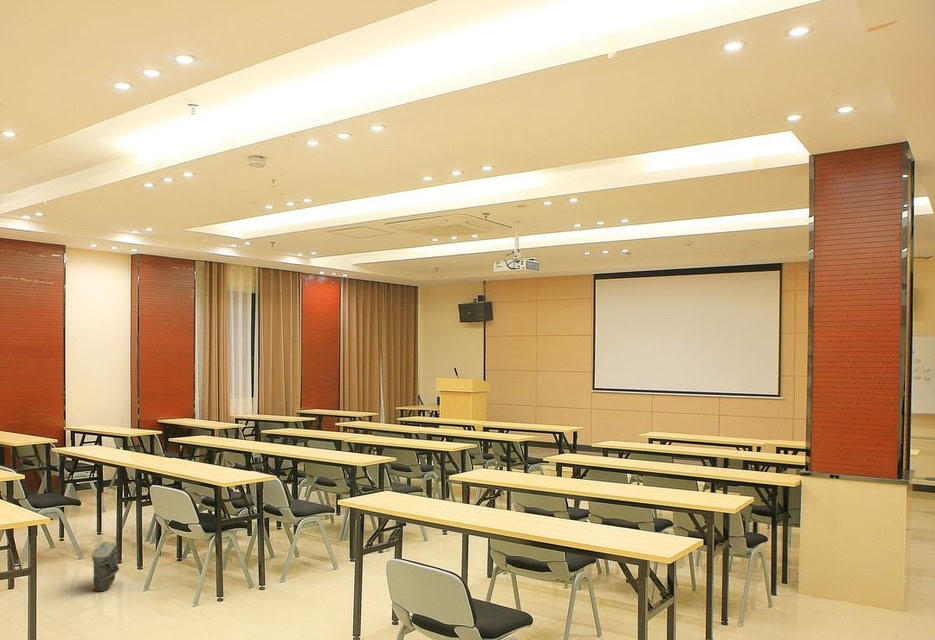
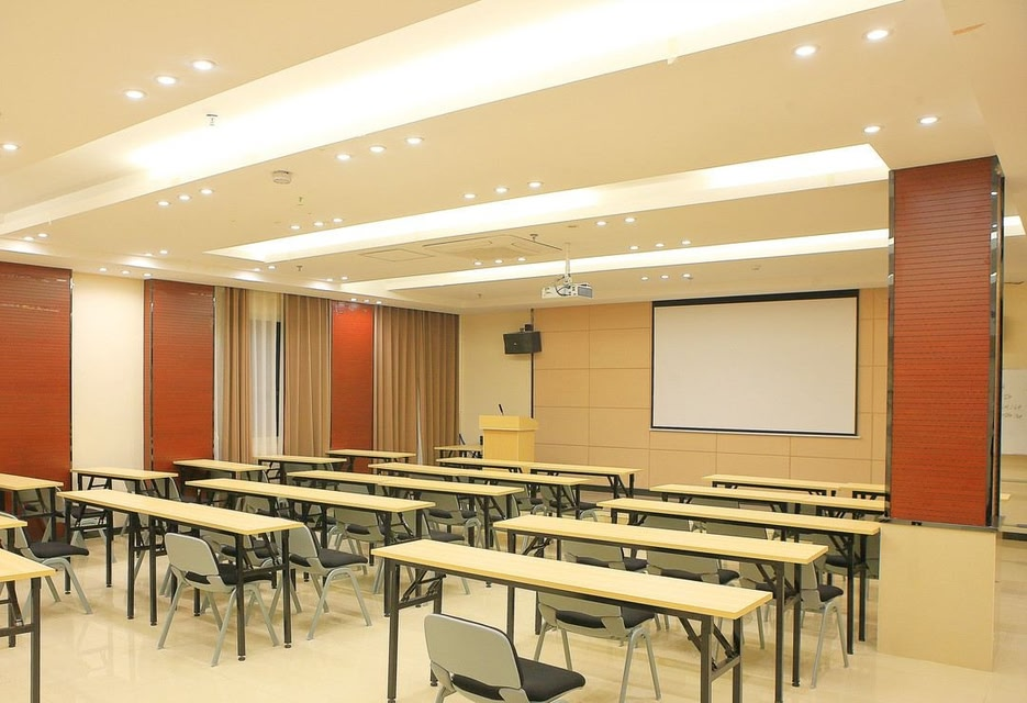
- bag [91,540,120,592]
